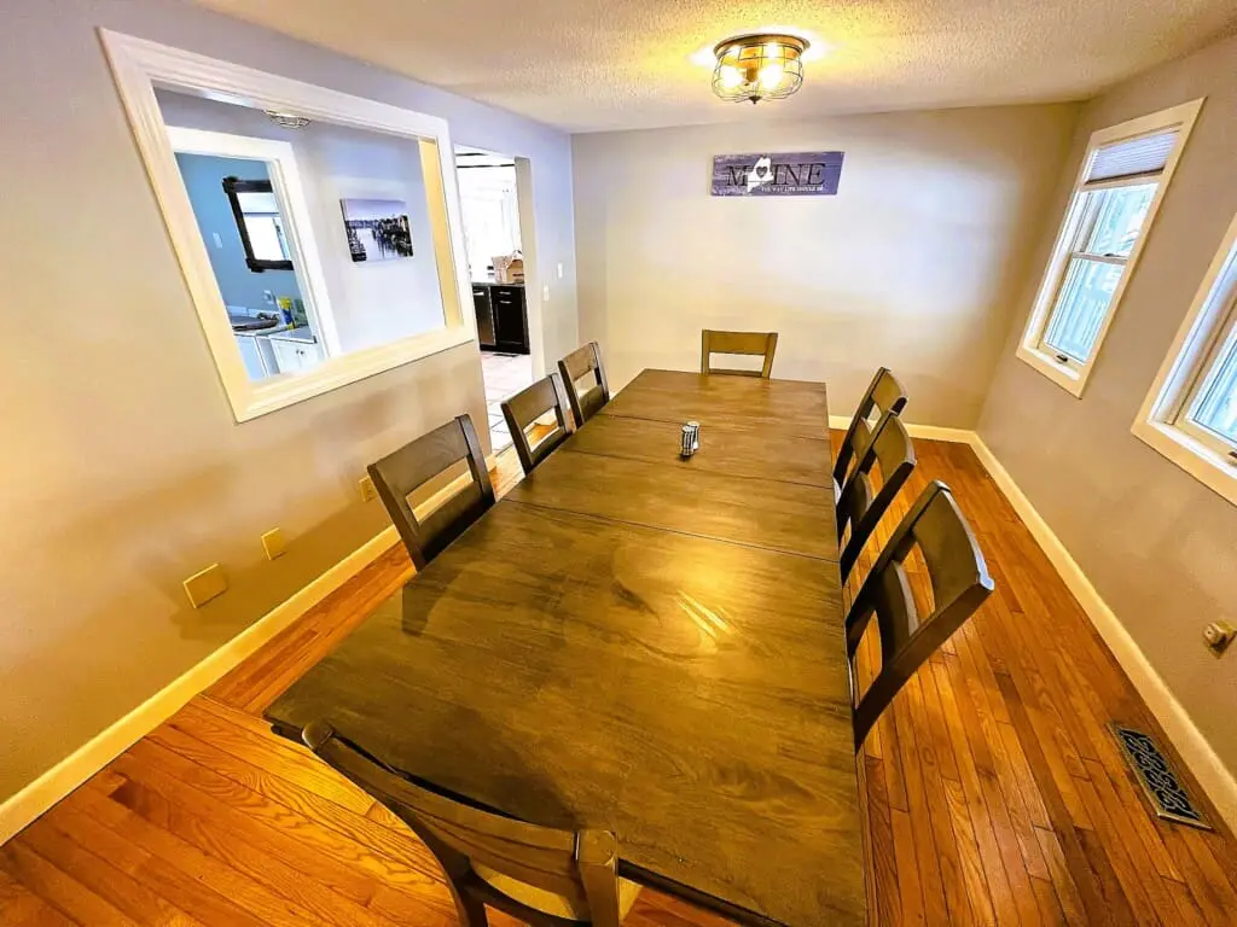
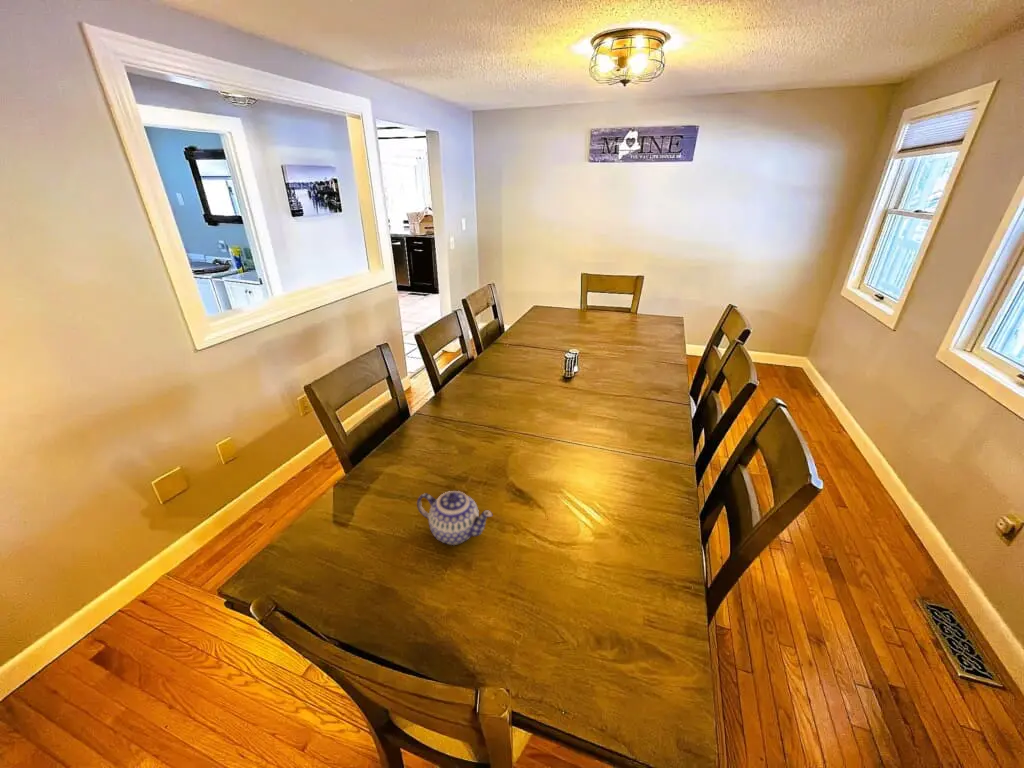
+ teapot [416,490,493,546]
